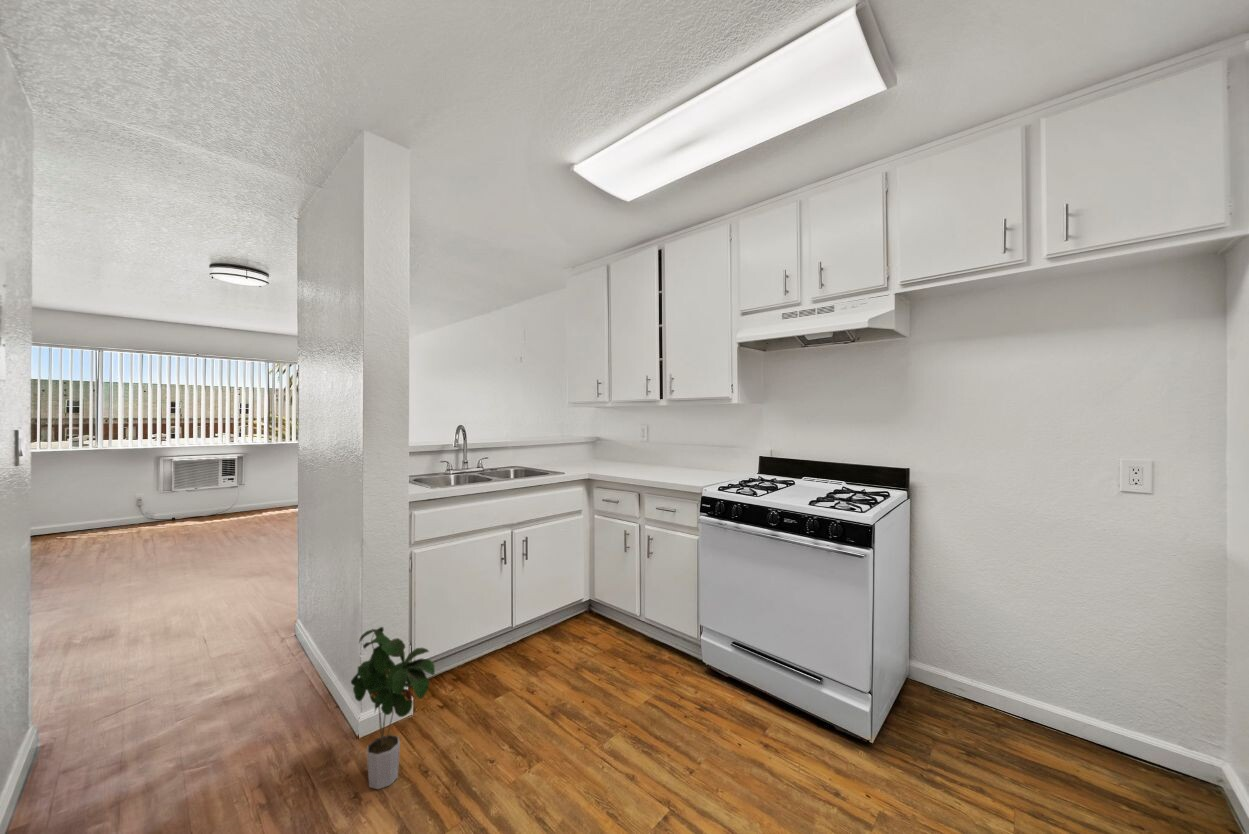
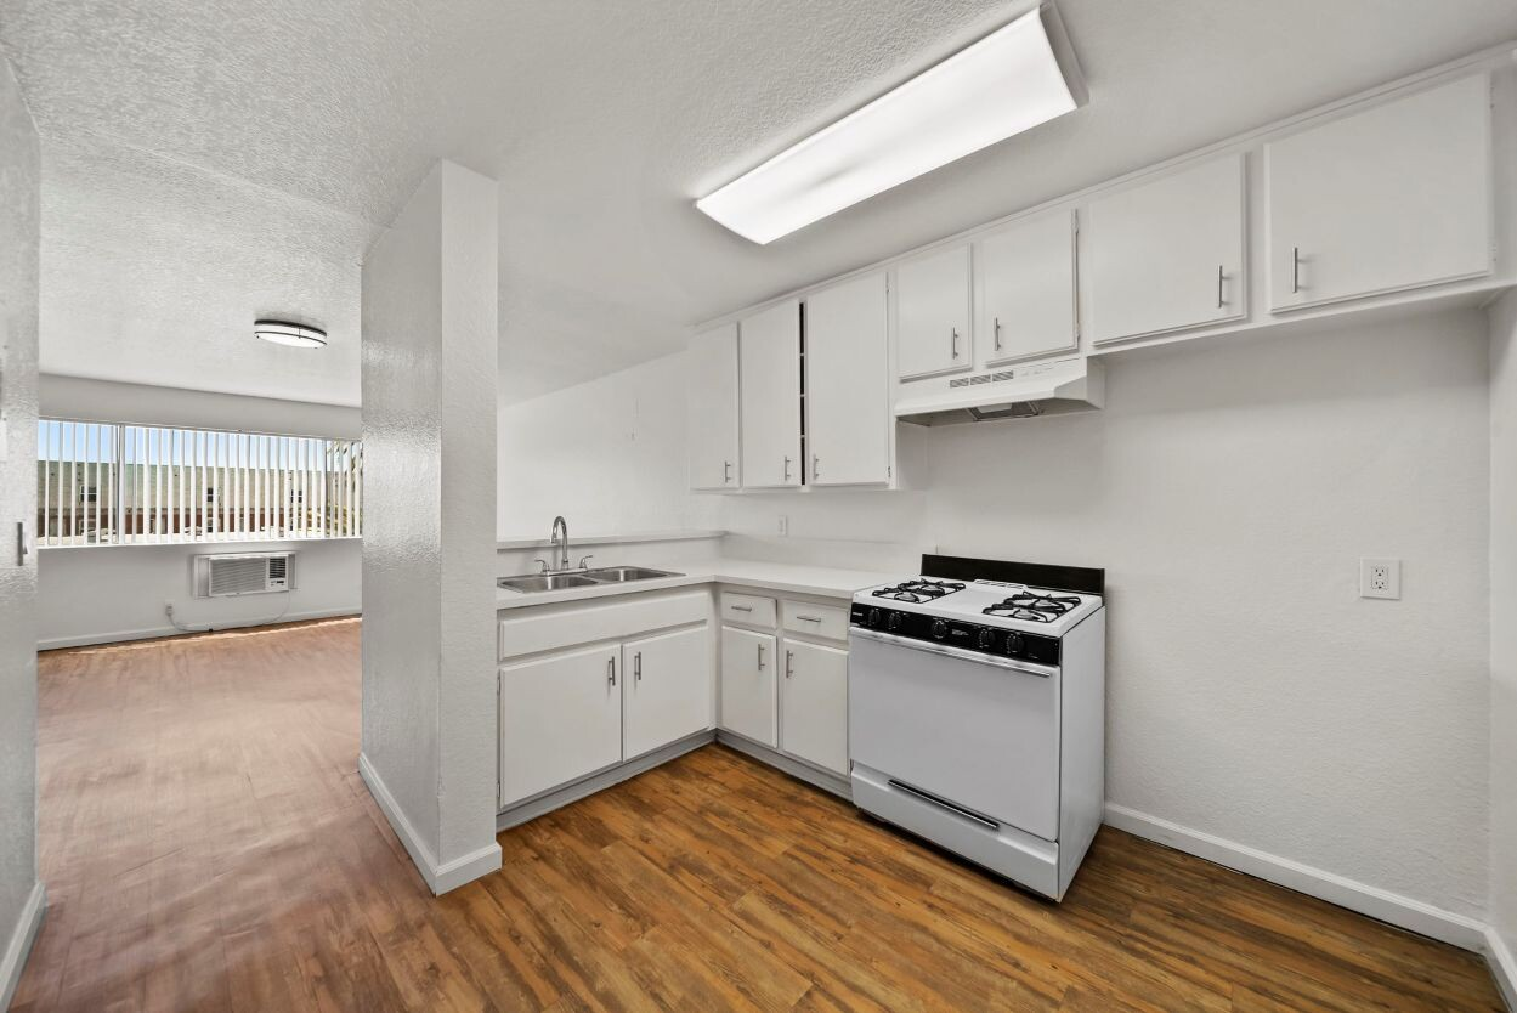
- potted plant [350,626,436,790]
